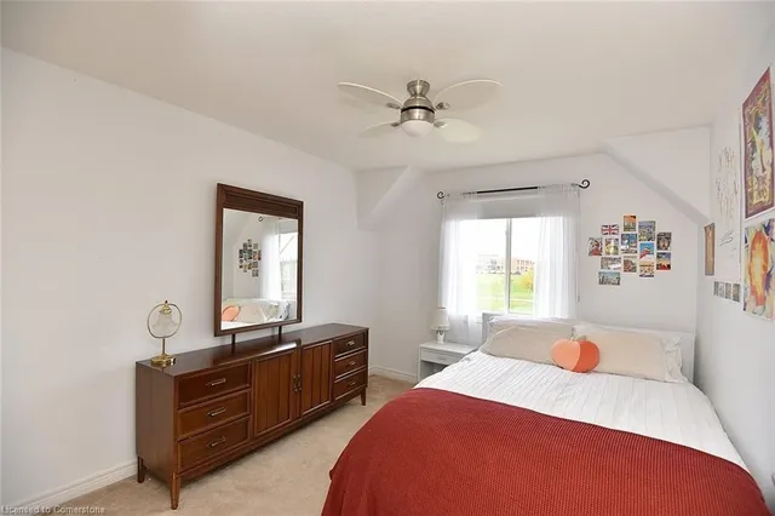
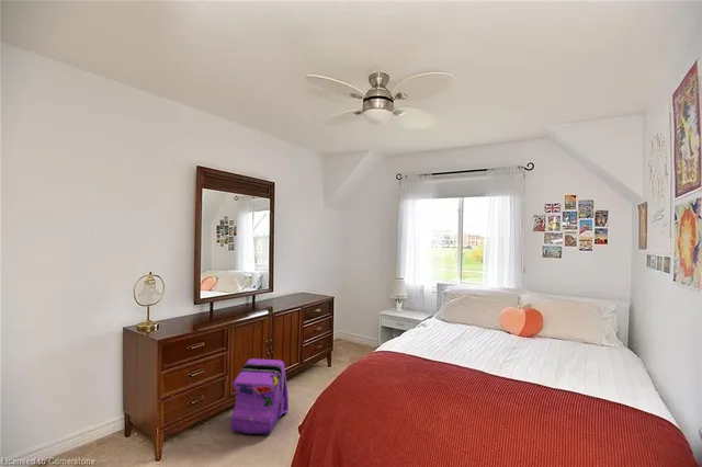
+ backpack [229,357,290,435]
